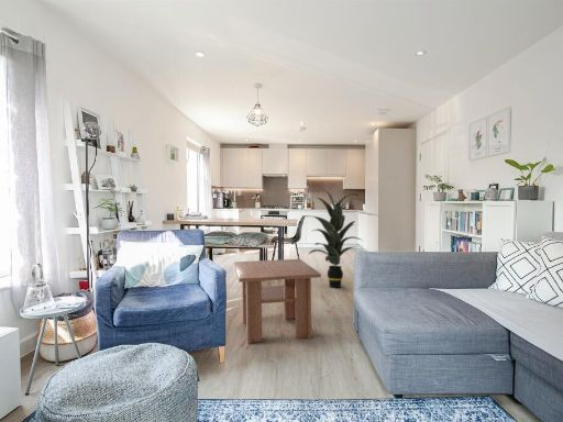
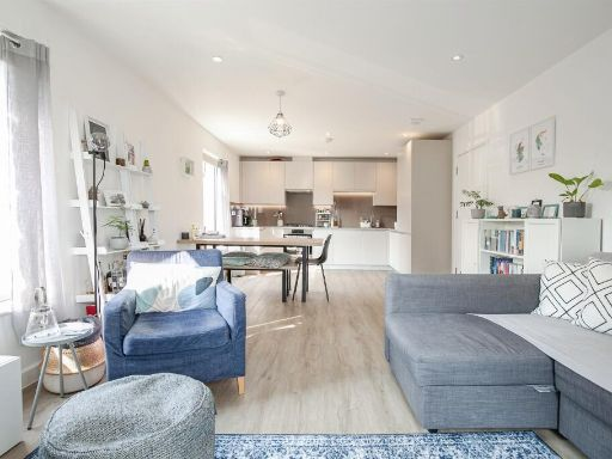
- coffee table [233,258,322,345]
- indoor plant [302,188,363,289]
